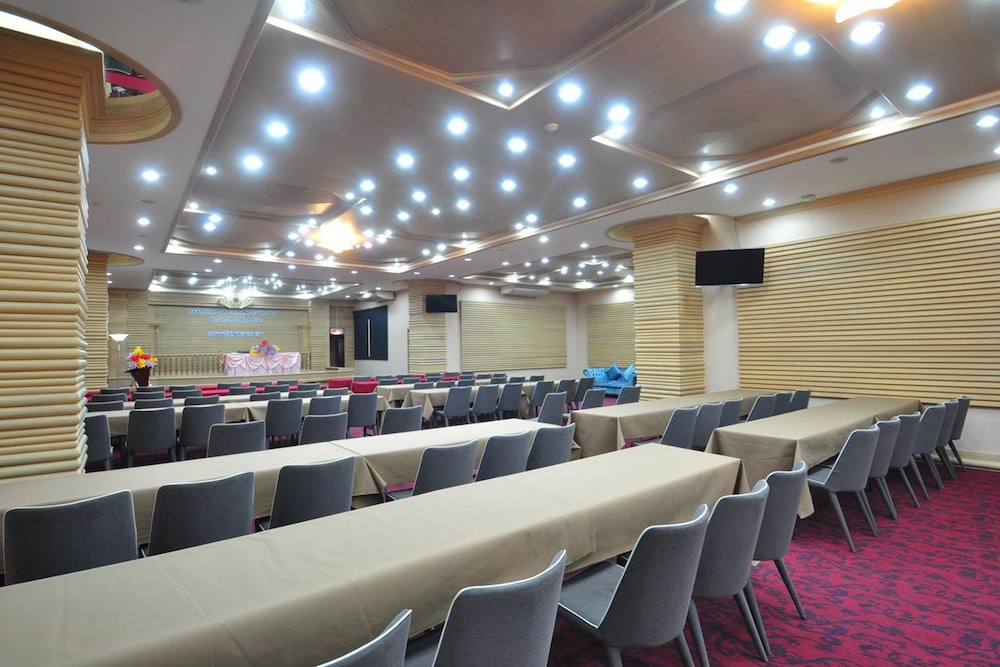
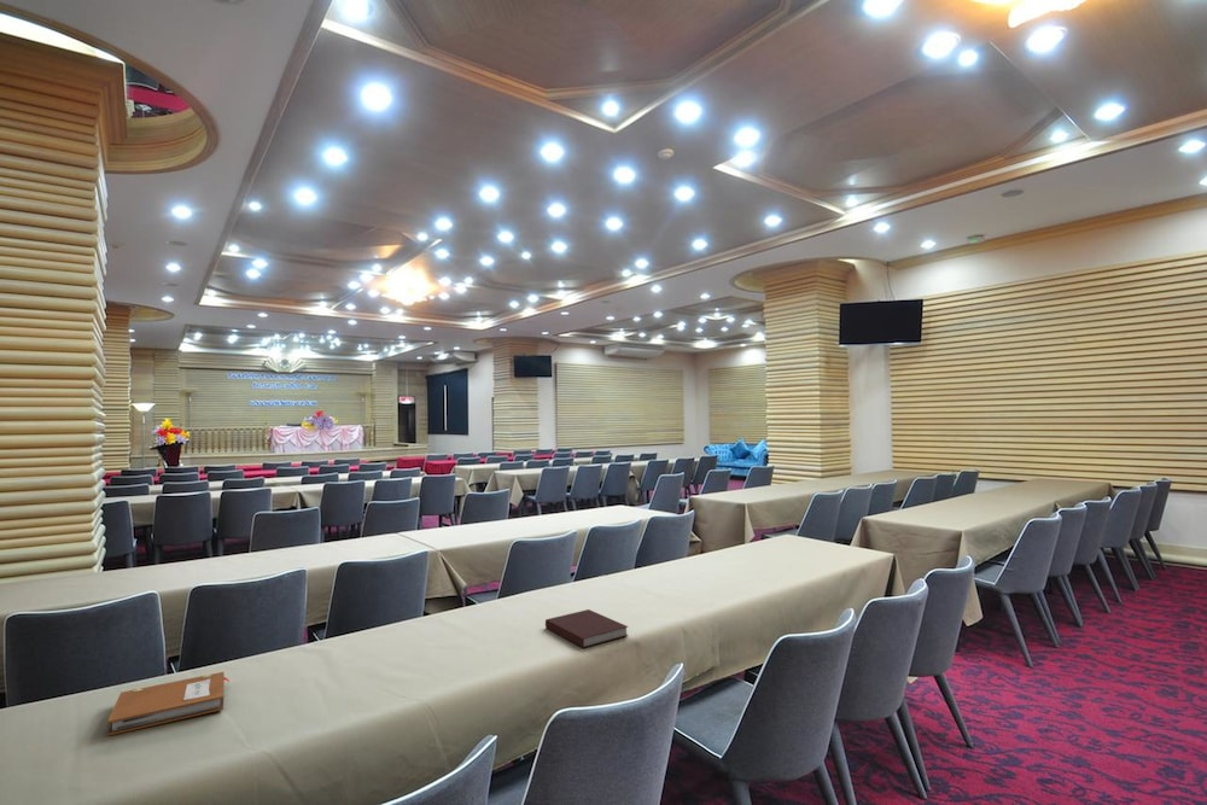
+ notebook [106,671,231,737]
+ notebook [544,608,629,649]
